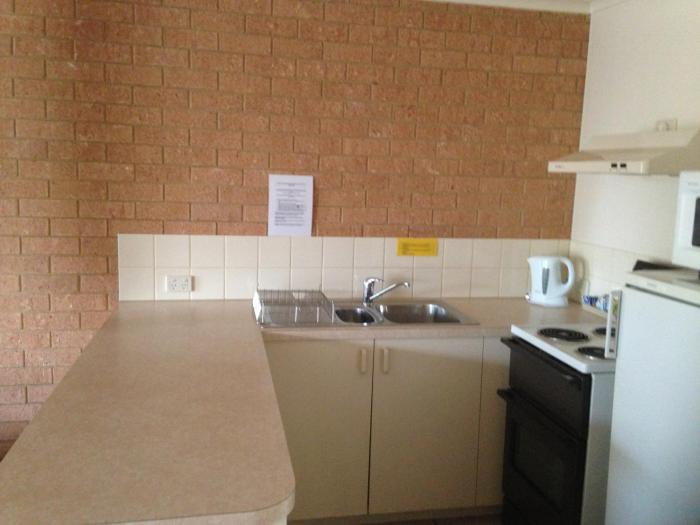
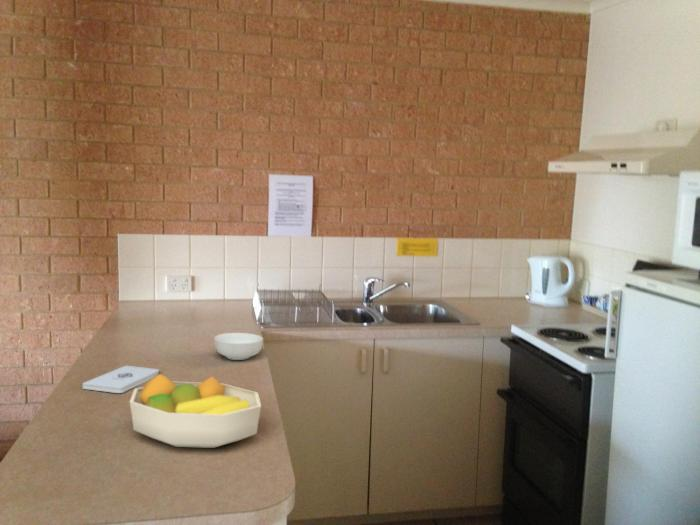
+ cereal bowl [213,332,264,361]
+ fruit bowl [129,373,262,449]
+ notepad [82,365,160,394]
